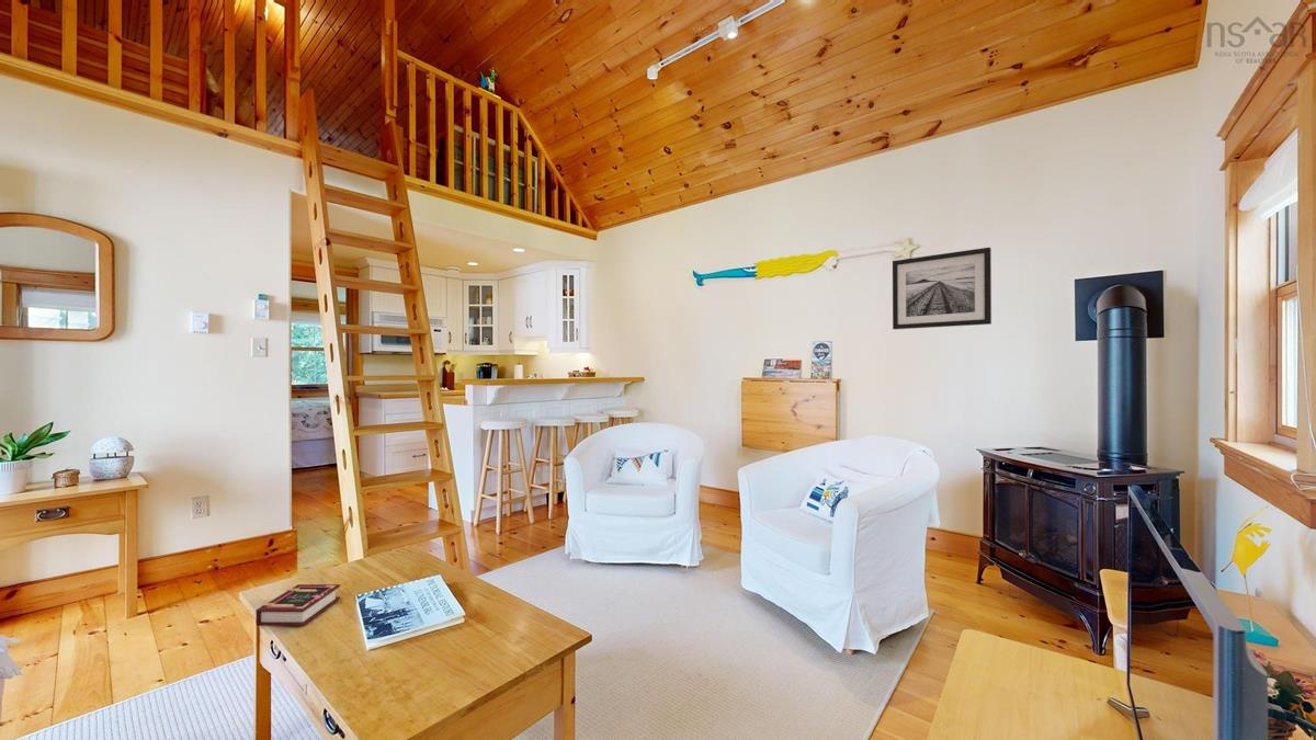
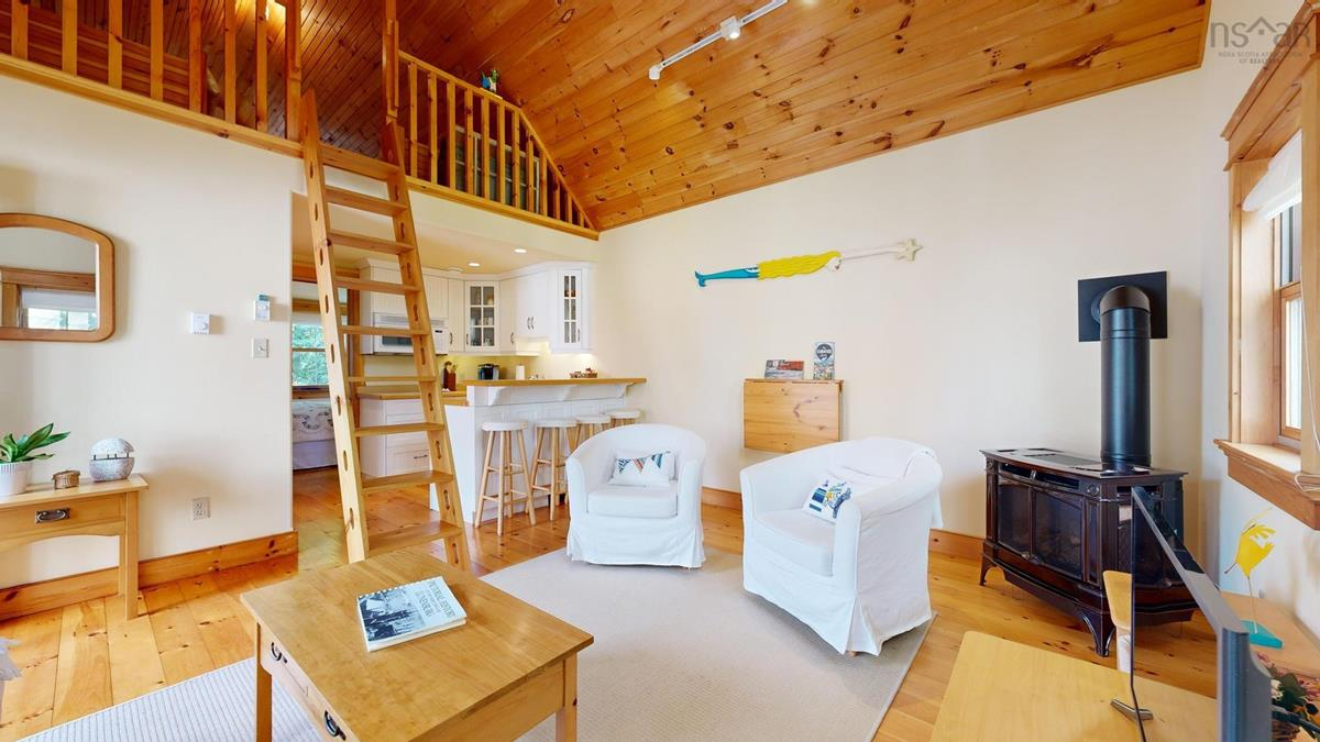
- wall art [892,247,992,330]
- book [256,583,341,627]
